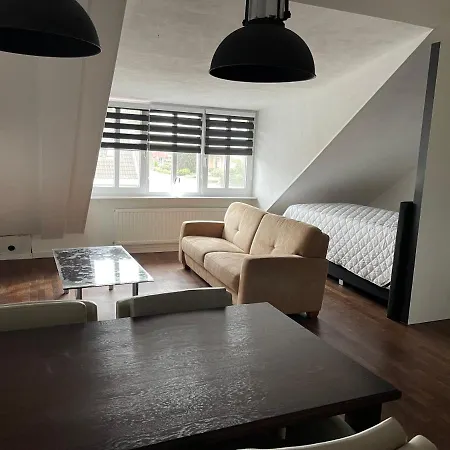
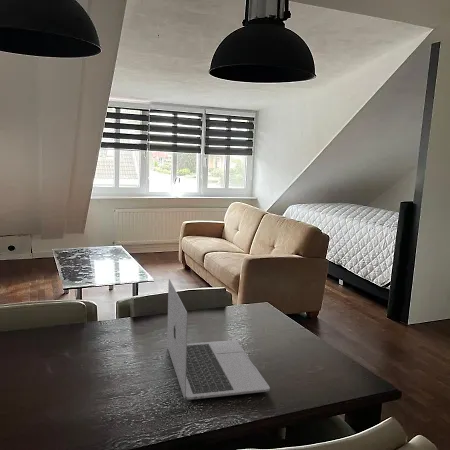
+ laptop [166,278,271,401]
